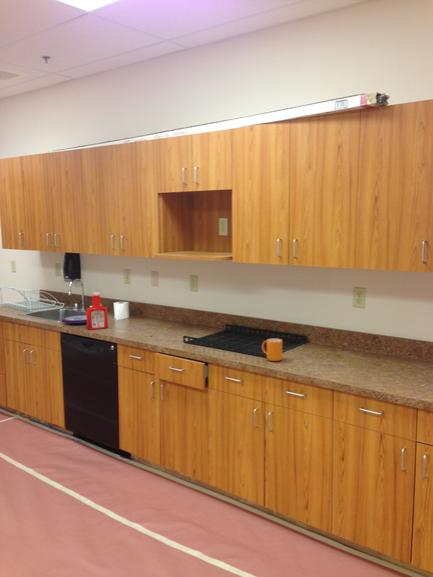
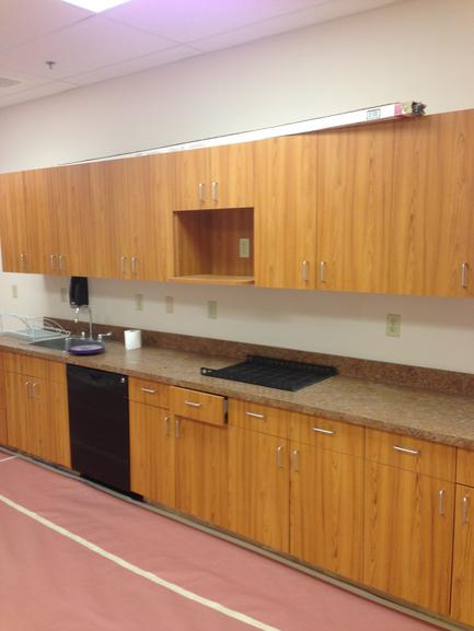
- mug [261,338,283,362]
- soap bottle [85,291,109,331]
